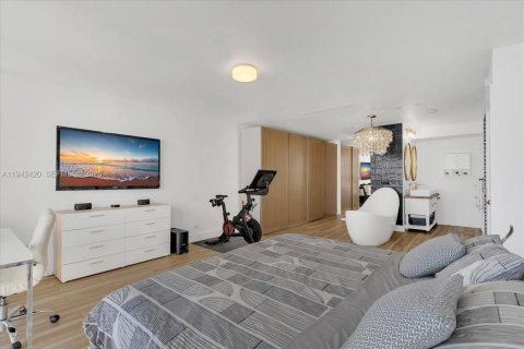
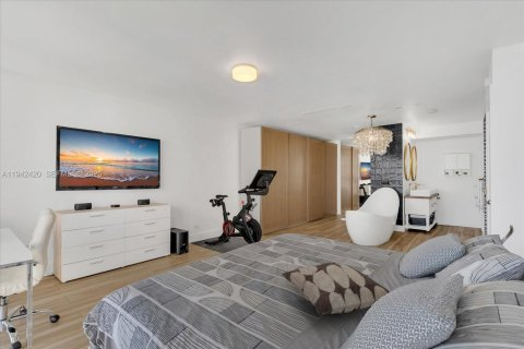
+ decorative pillow [281,261,392,316]
